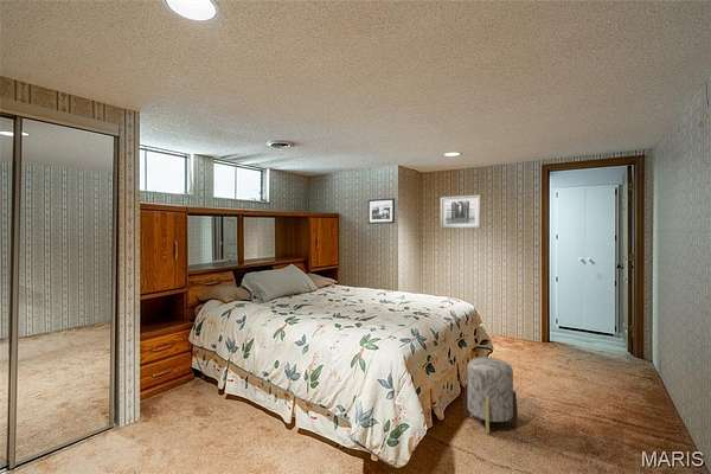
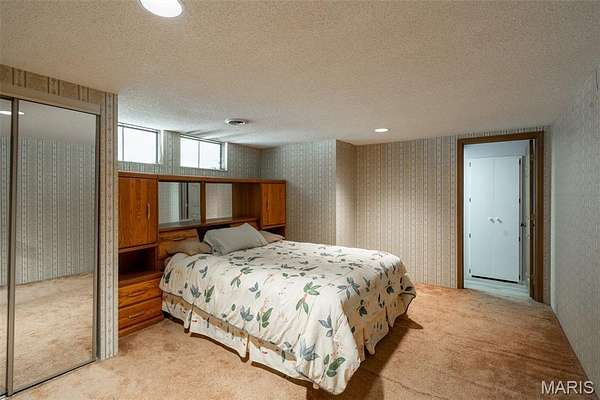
- wall art [440,193,482,230]
- picture frame [366,197,396,225]
- stool [462,356,519,435]
